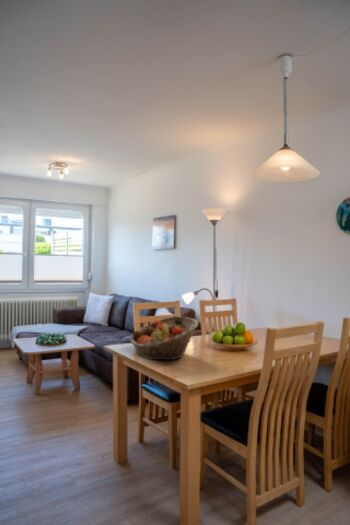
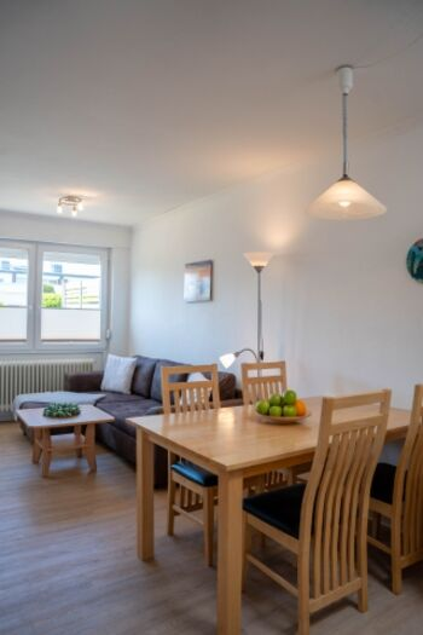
- fruit basket [128,315,200,361]
